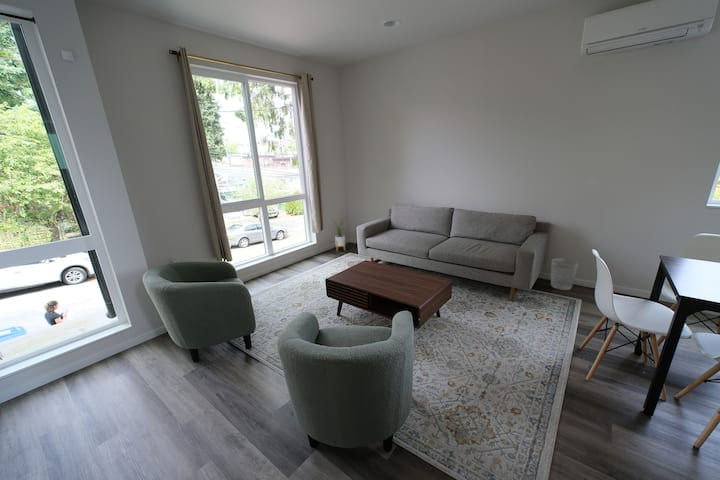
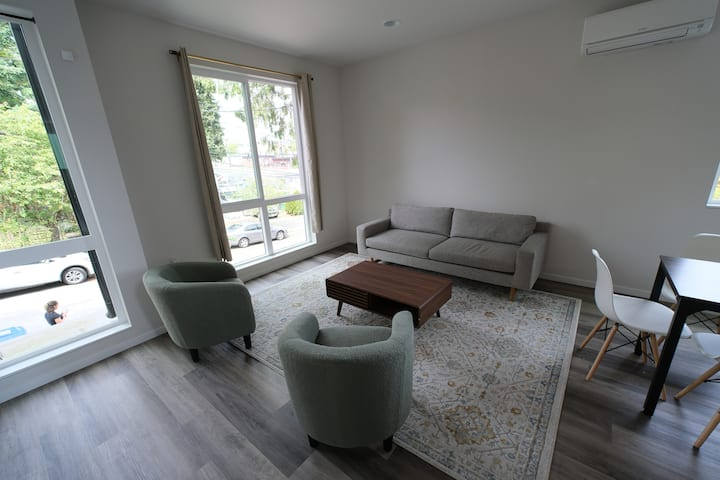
- wastebasket [550,257,579,291]
- house plant [328,214,348,252]
